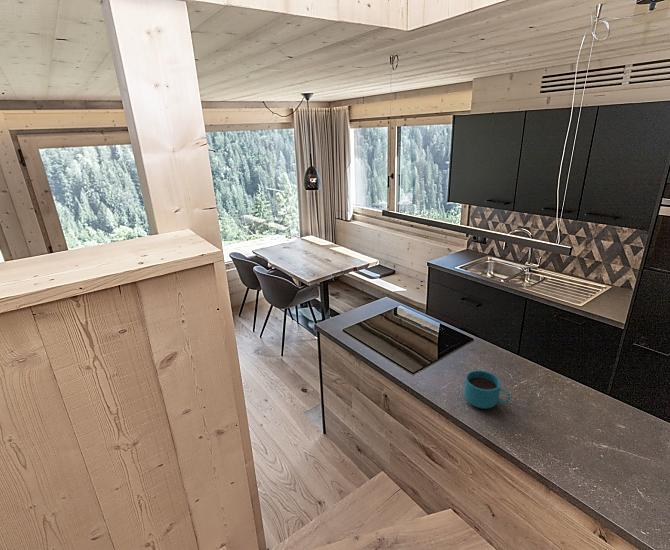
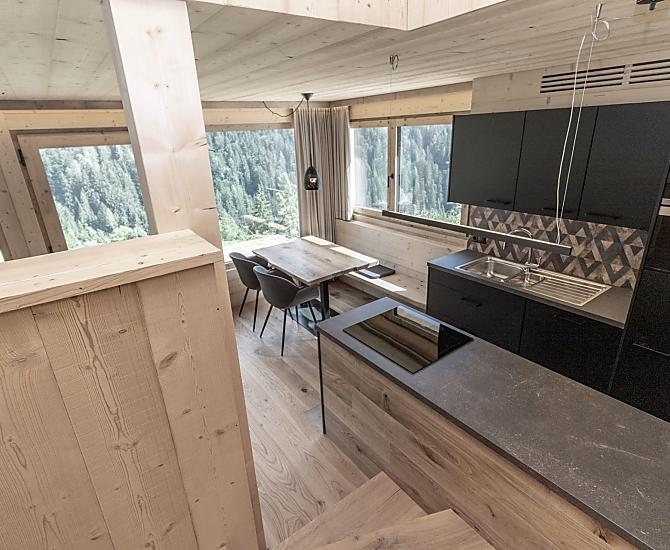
- cup [463,369,511,410]
